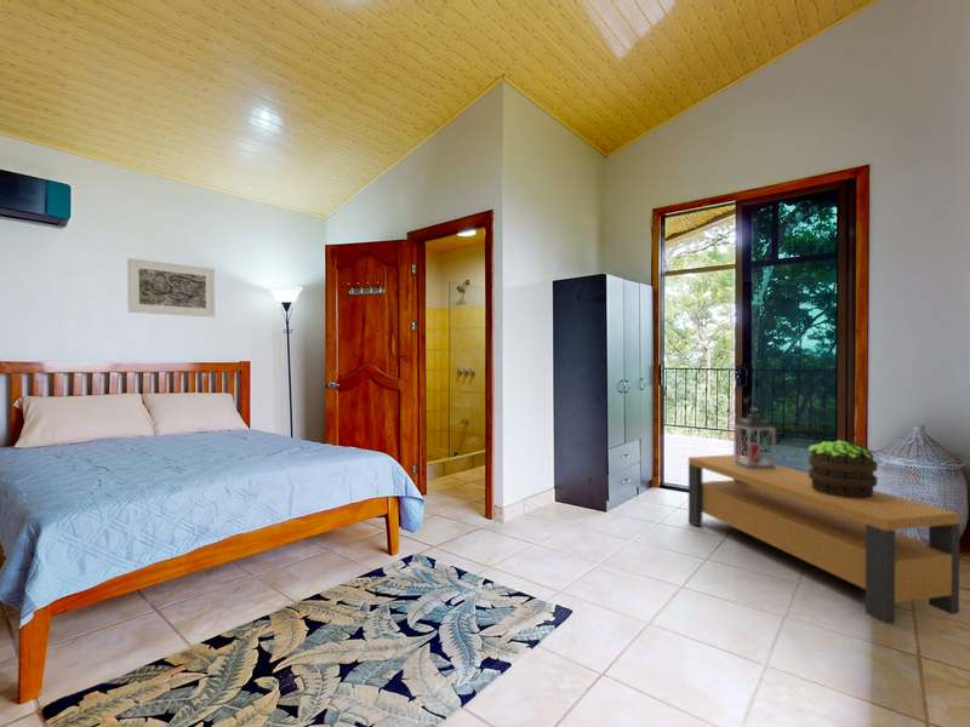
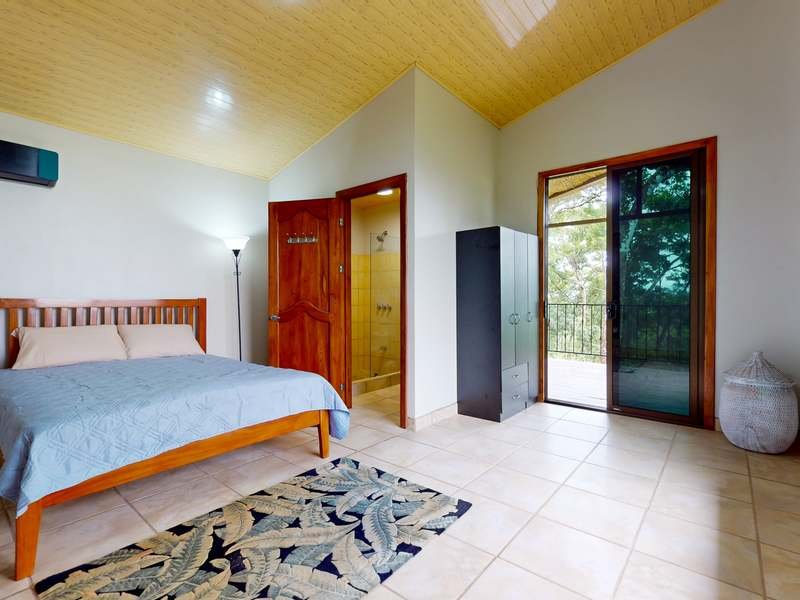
- potted plant [806,439,880,498]
- lantern [732,395,776,469]
- bench [687,453,962,625]
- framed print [126,257,216,319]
